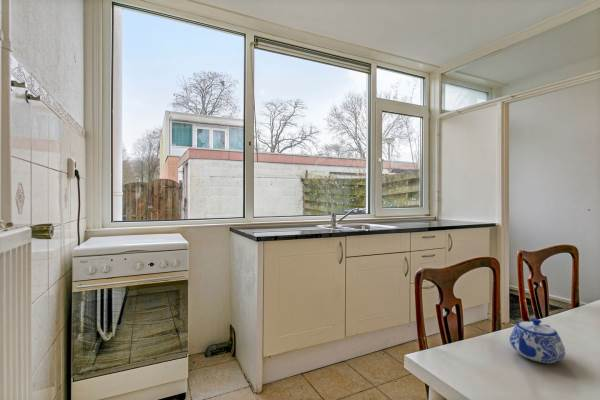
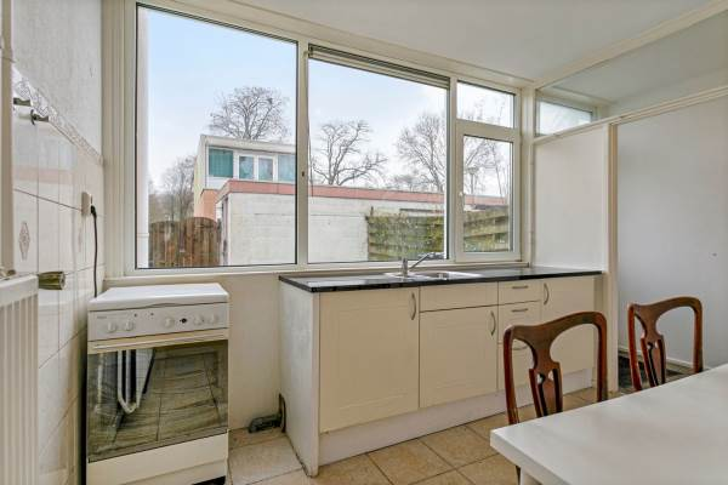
- teapot [508,317,566,364]
